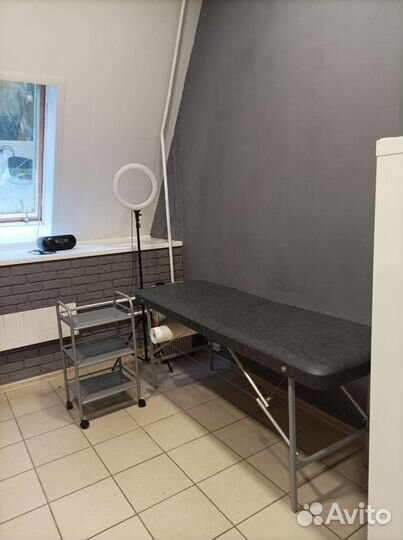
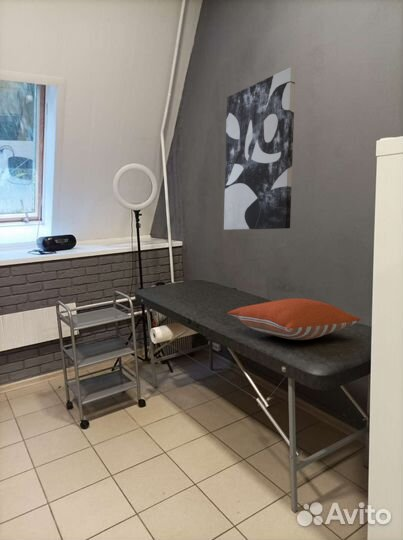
+ wall art [223,66,297,231]
+ pillow [226,298,362,341]
